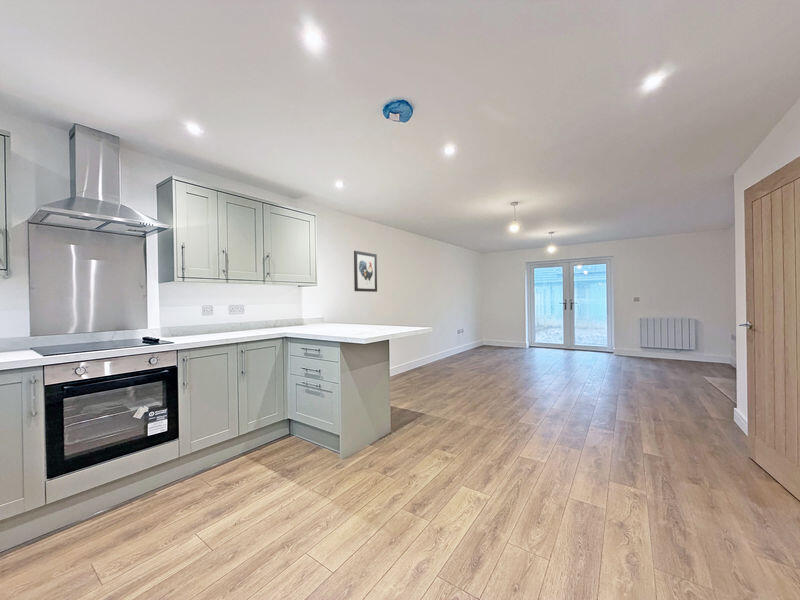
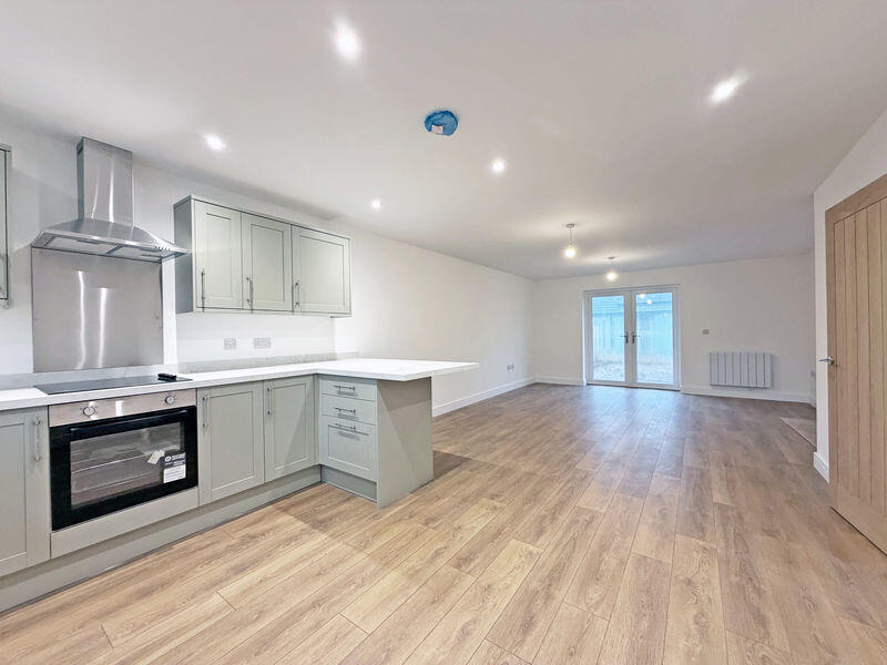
- wall art [353,250,378,293]
